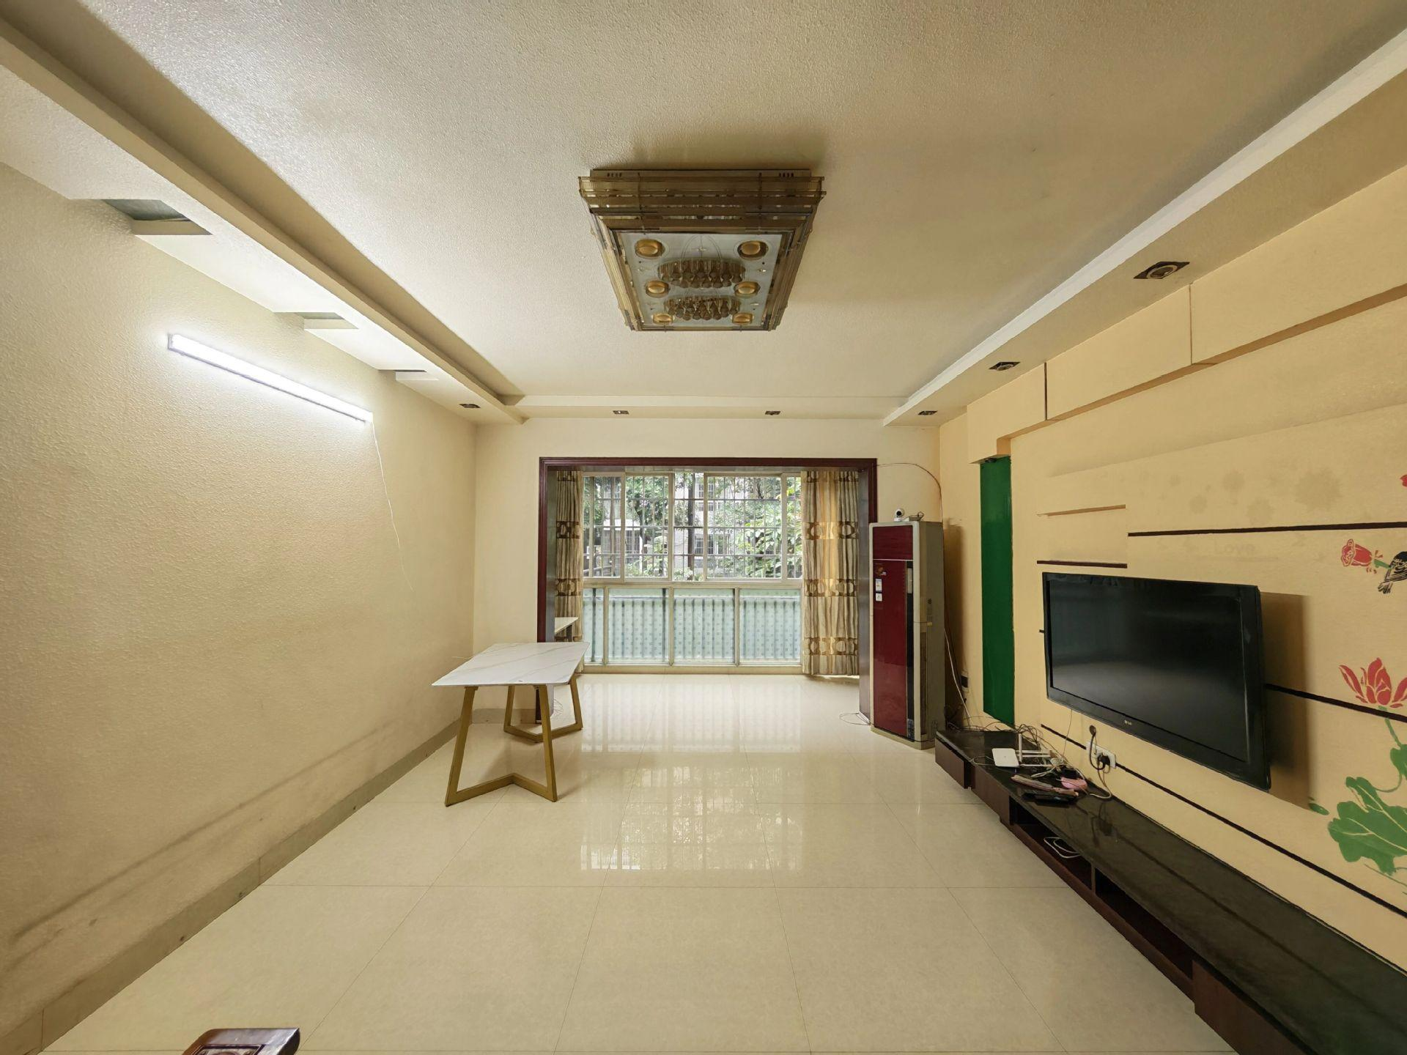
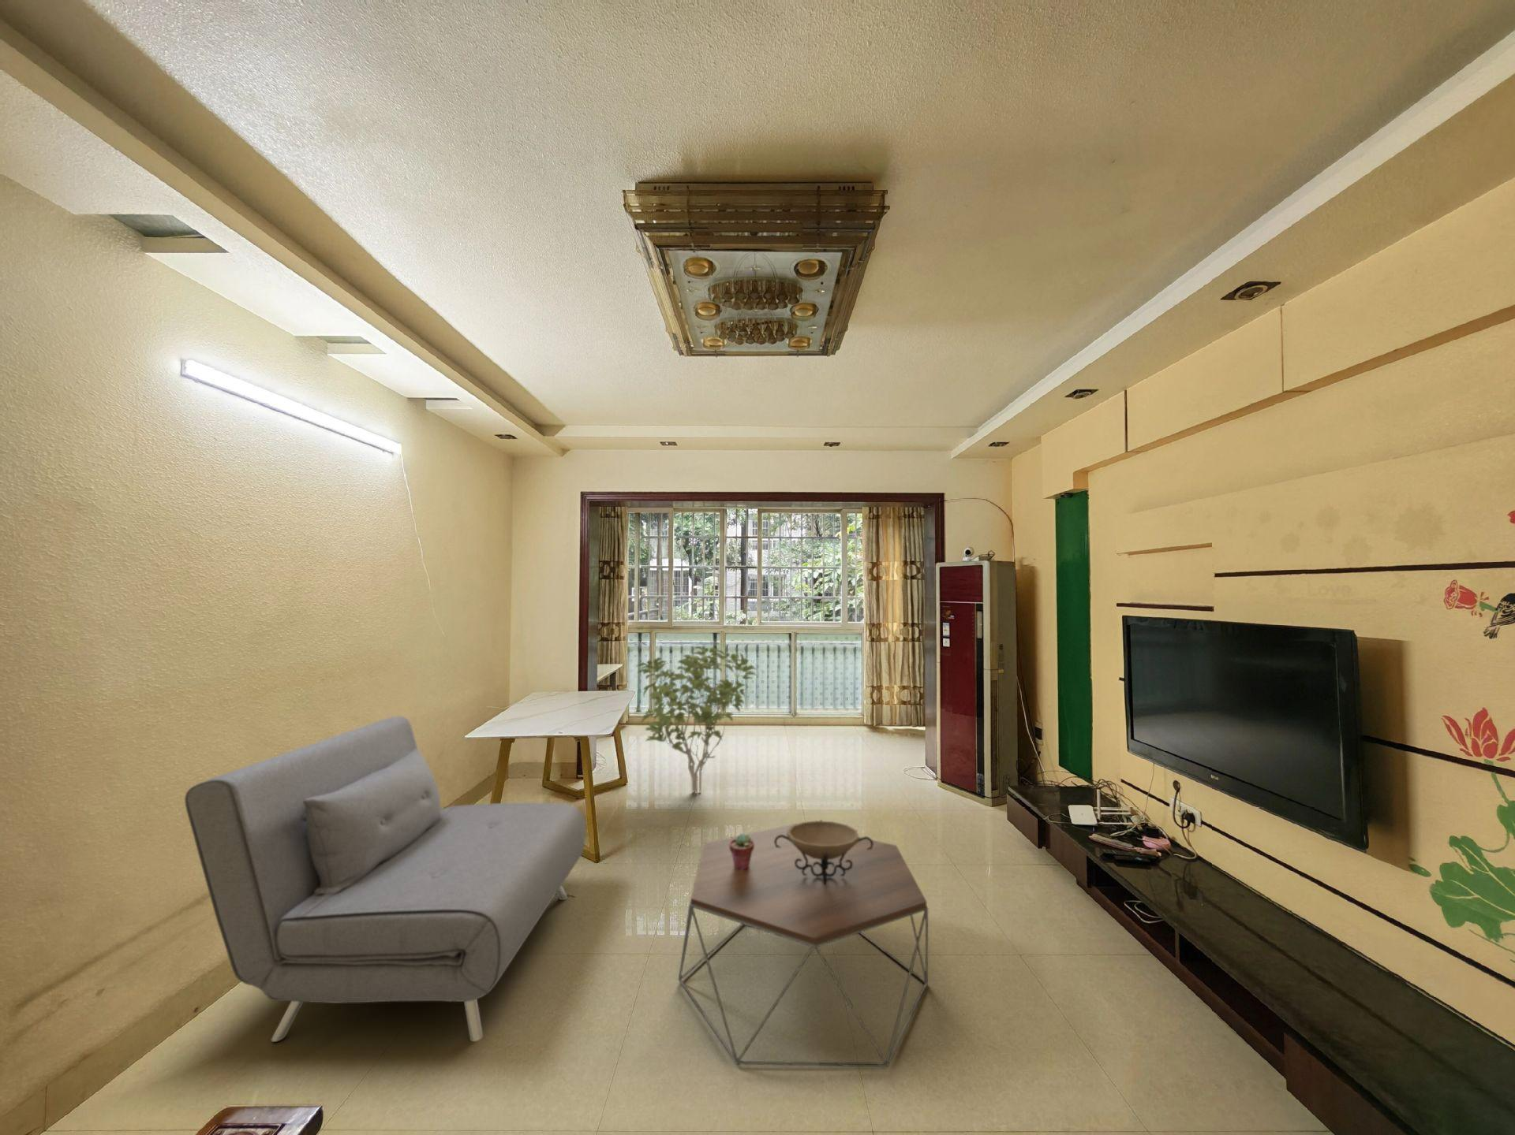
+ shrub [637,645,756,794]
+ coffee table [678,823,929,1067]
+ sofa [184,715,586,1043]
+ potted succulent [729,832,754,870]
+ decorative bowl [774,819,873,885]
